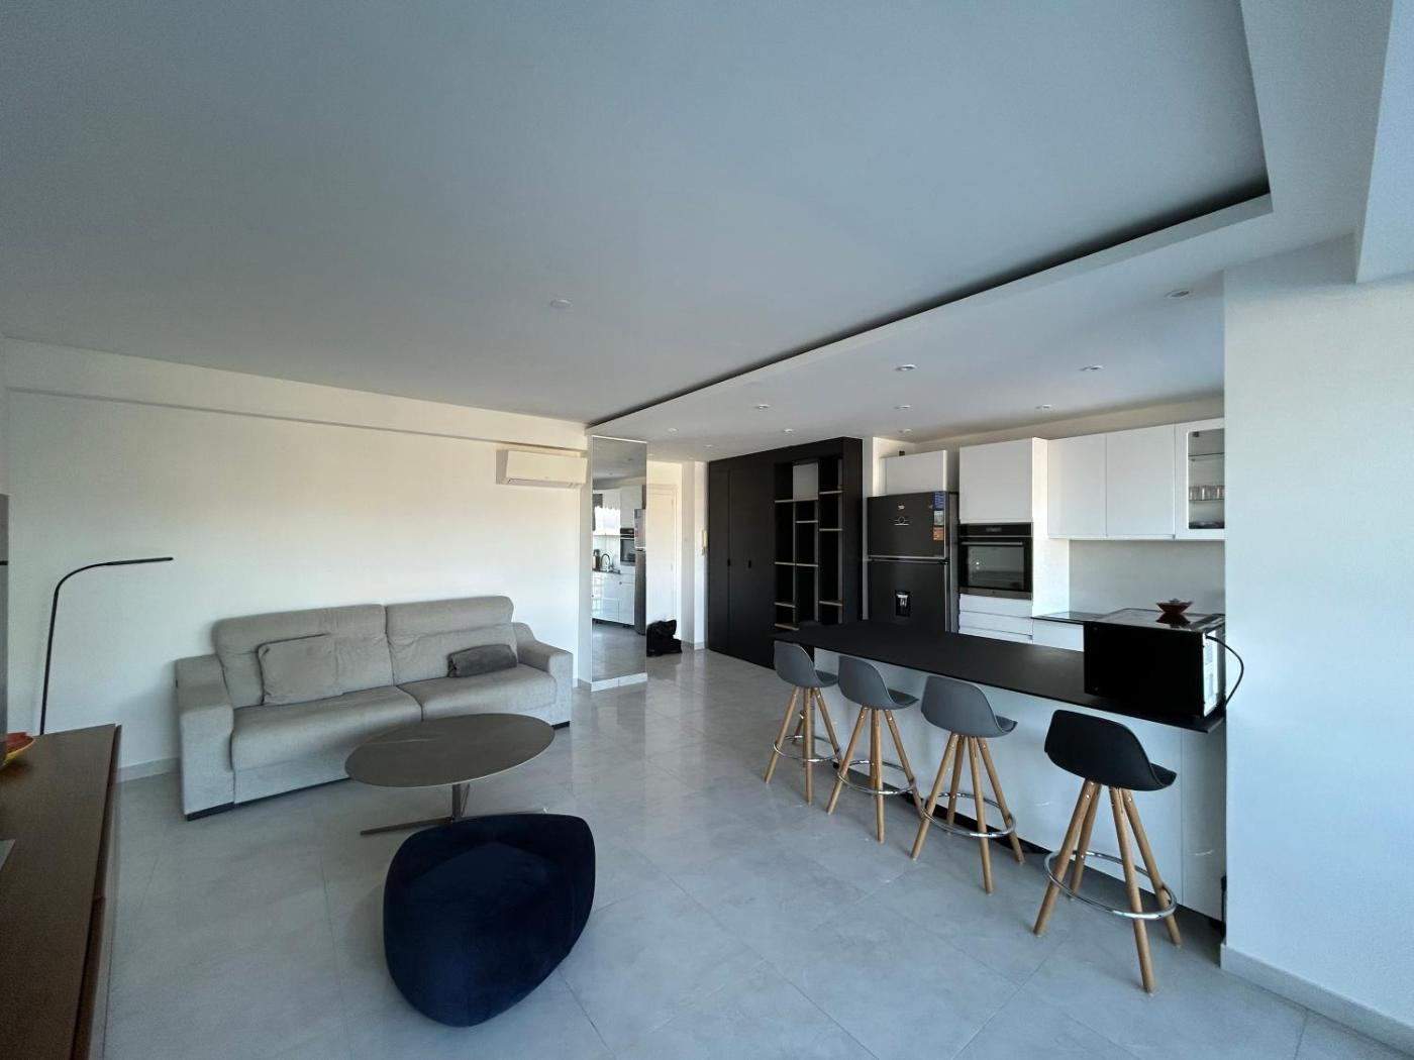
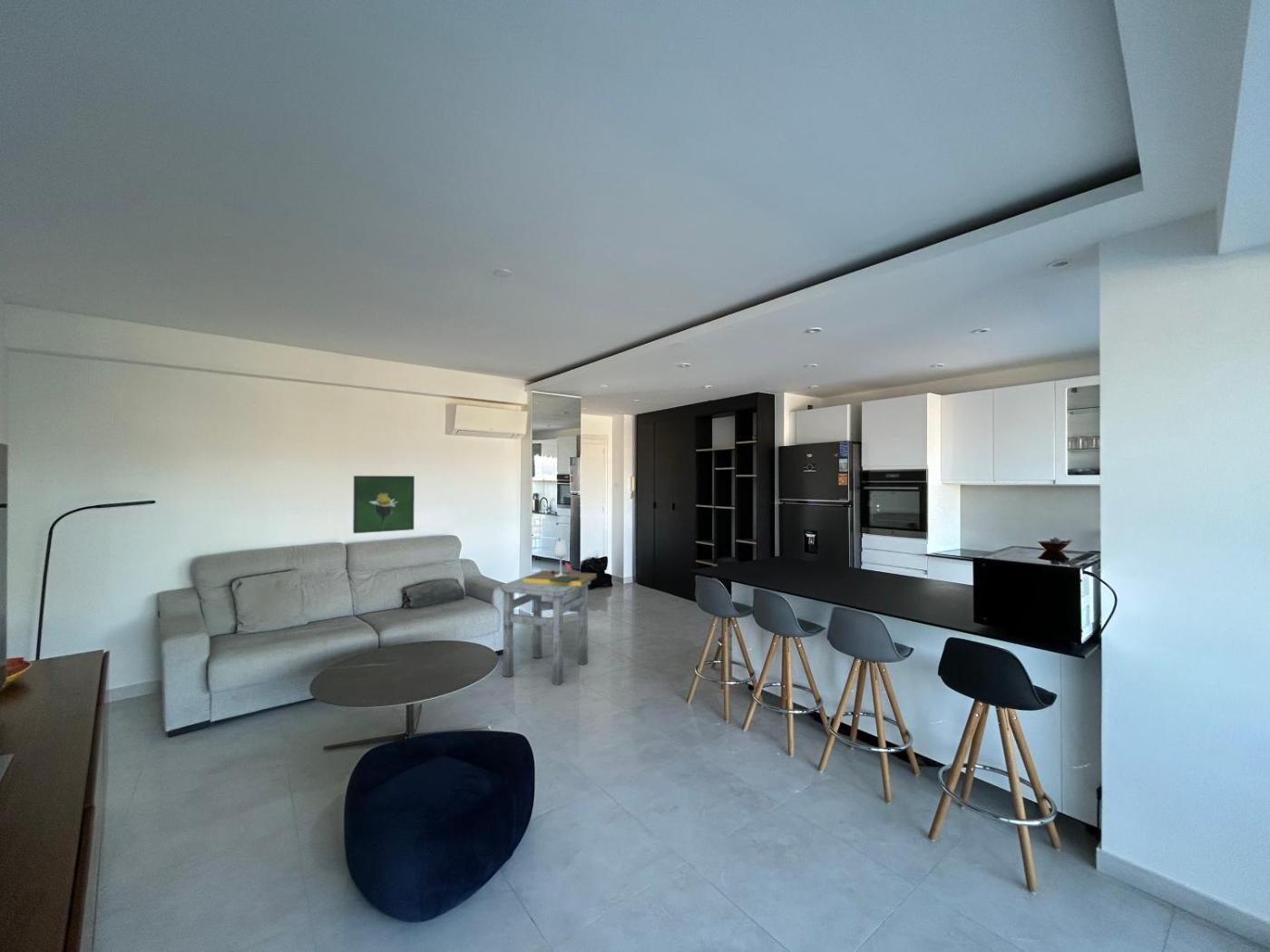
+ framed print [352,475,415,534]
+ cocktail glass [523,537,598,586]
+ side table [500,574,591,686]
